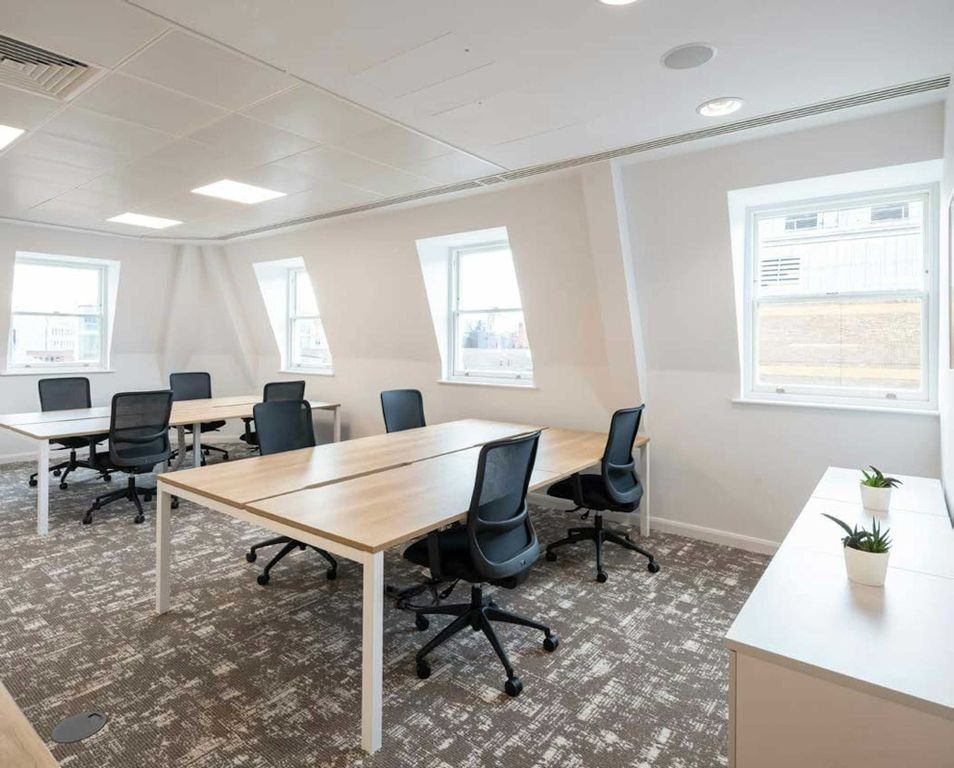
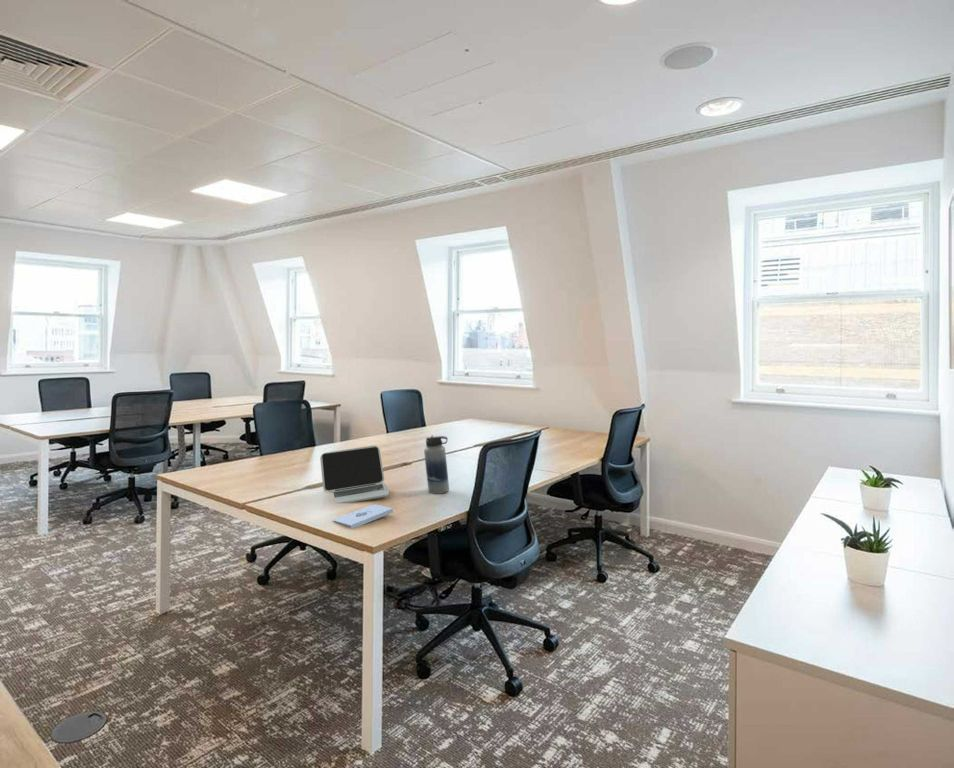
+ water bottle [423,434,450,495]
+ laptop [319,445,390,504]
+ notepad [333,503,394,529]
